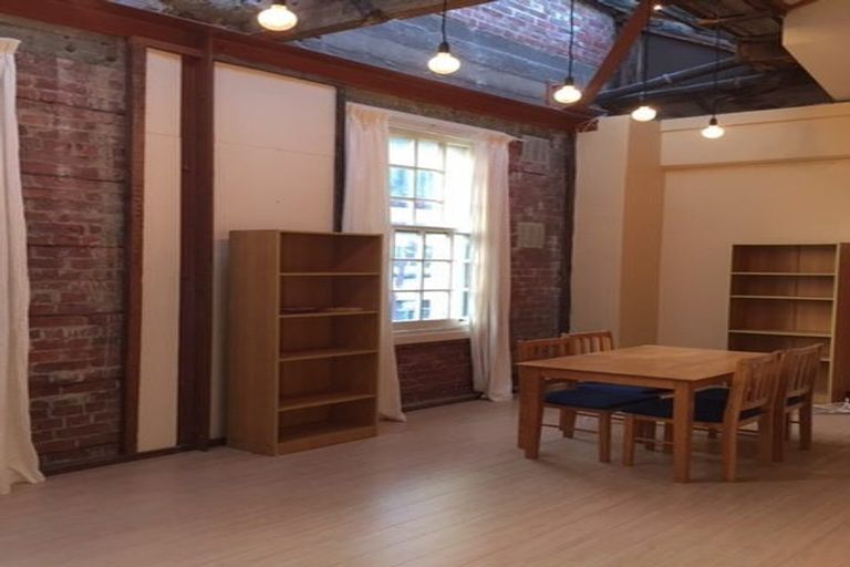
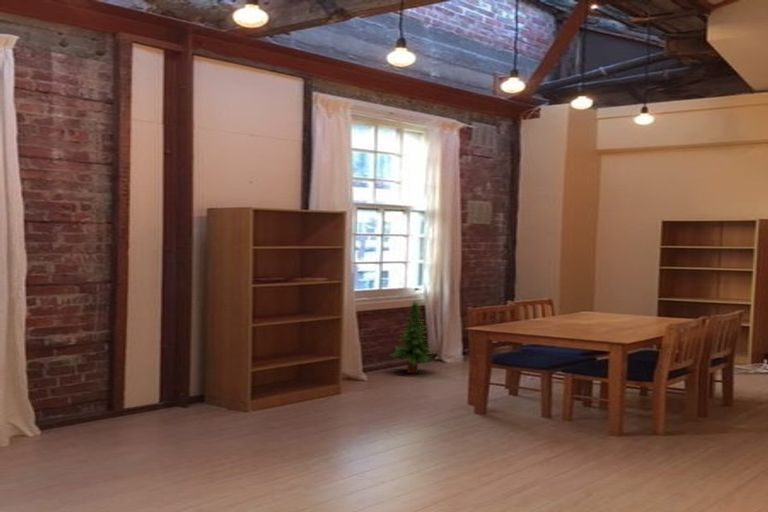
+ tree [388,300,436,374]
